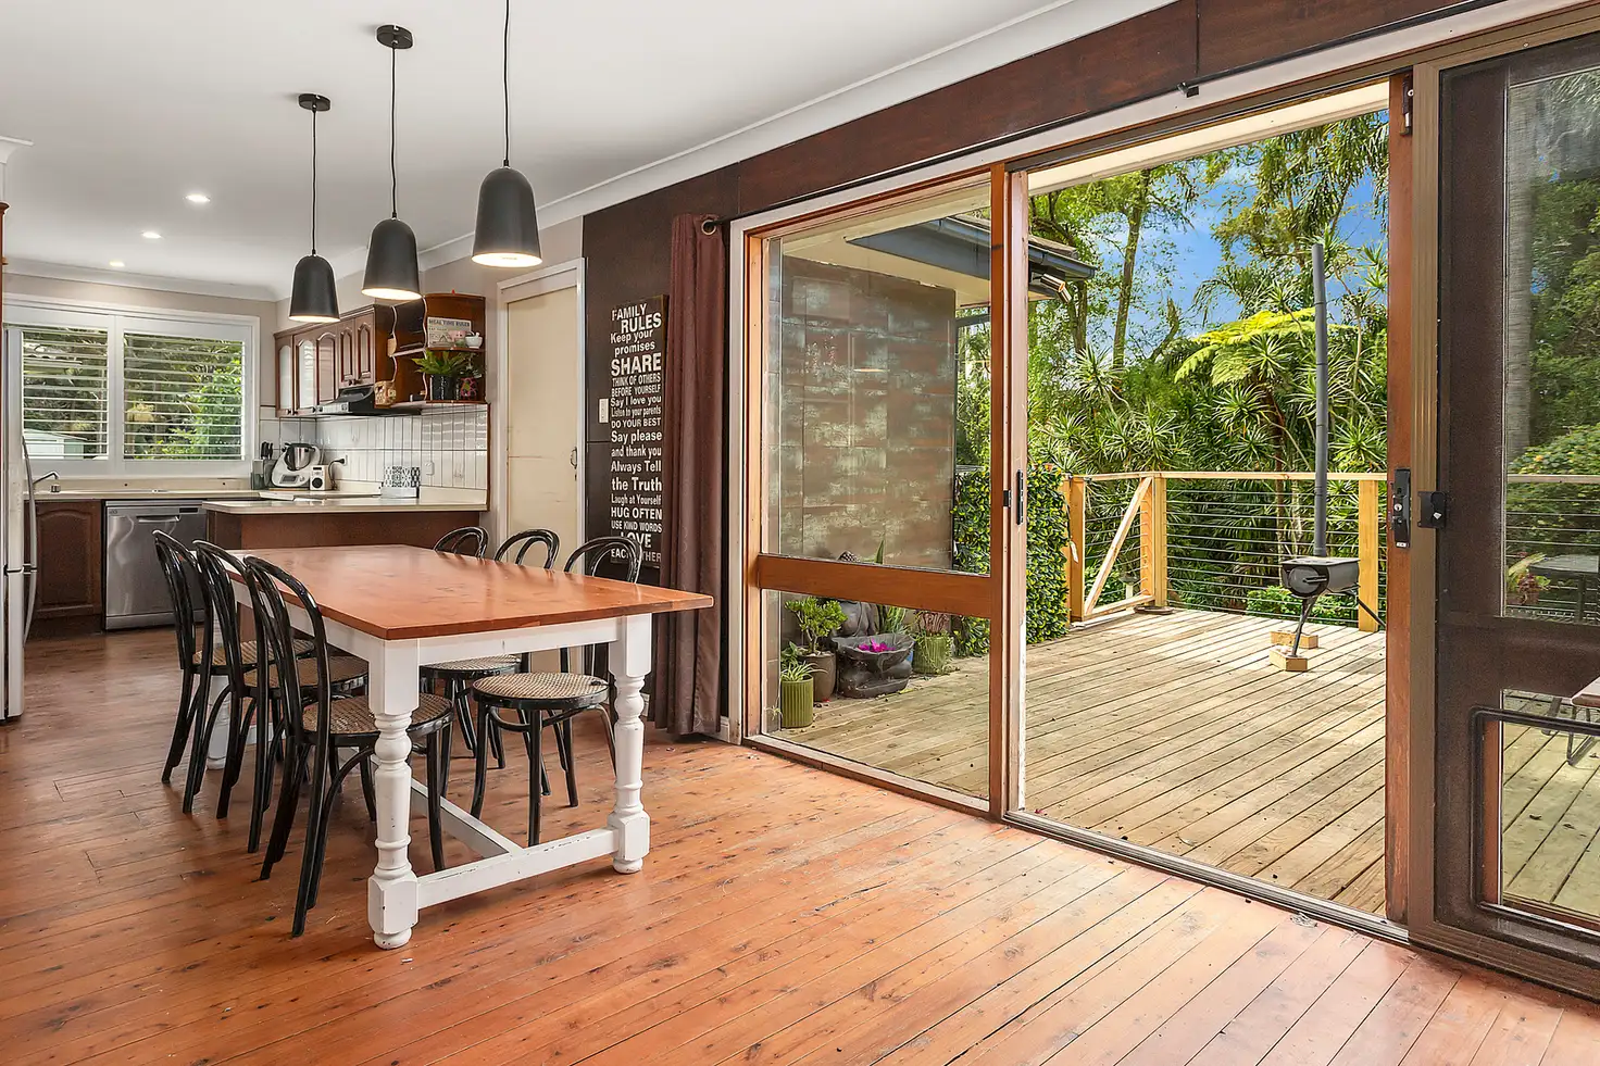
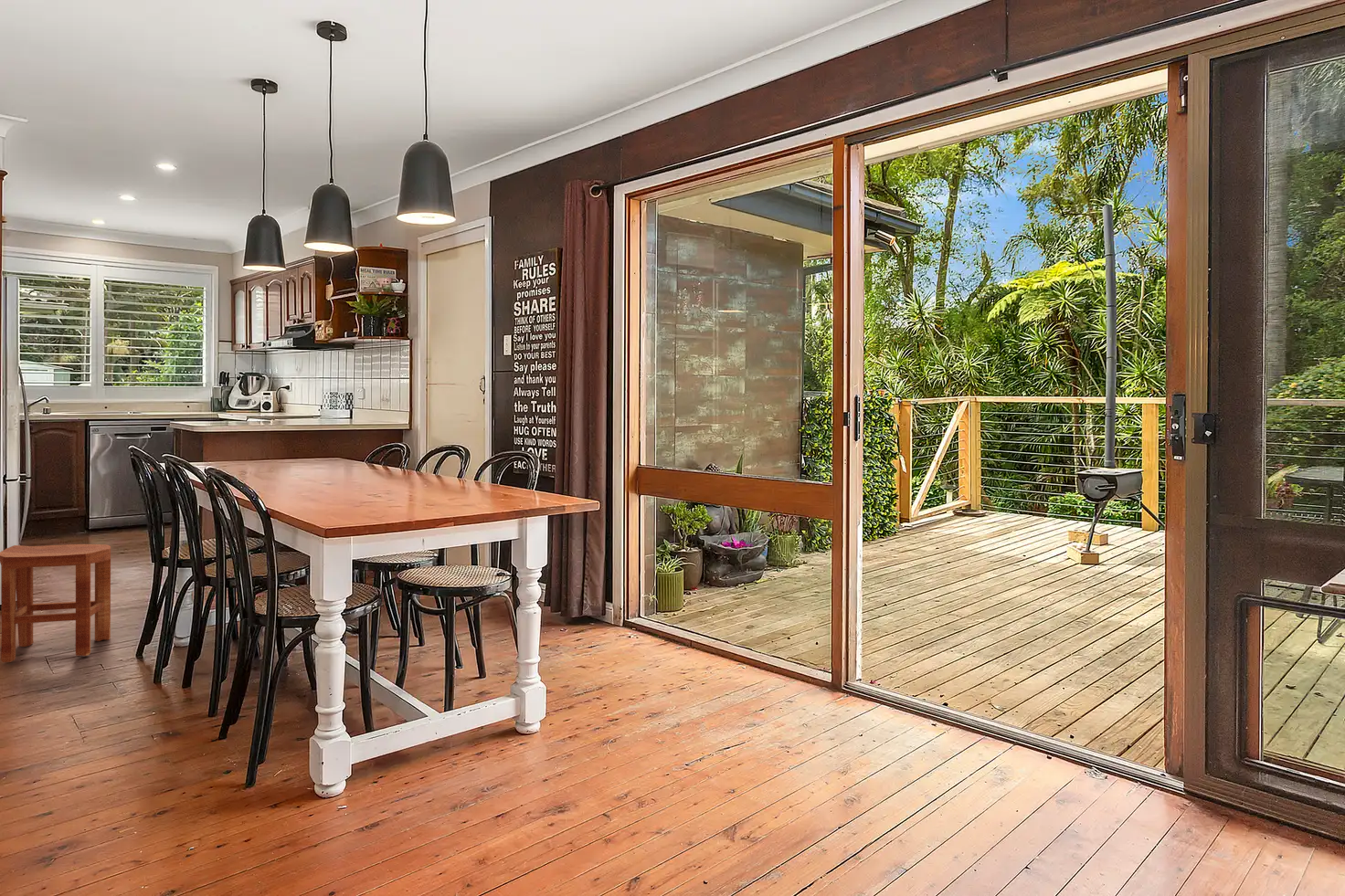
+ stool [0,543,111,663]
